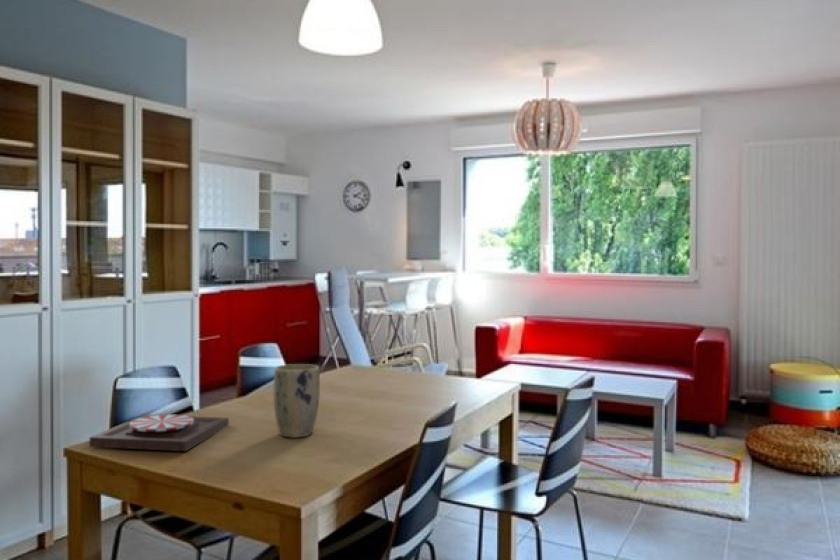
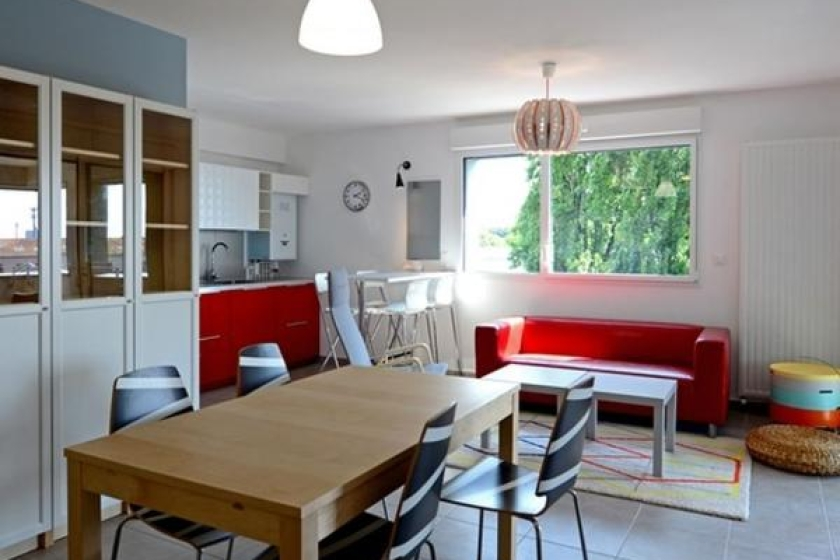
- plant pot [273,363,321,439]
- plate [88,413,230,452]
